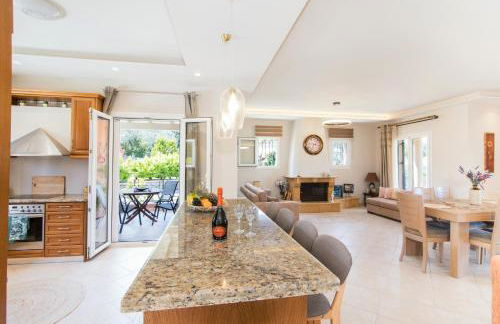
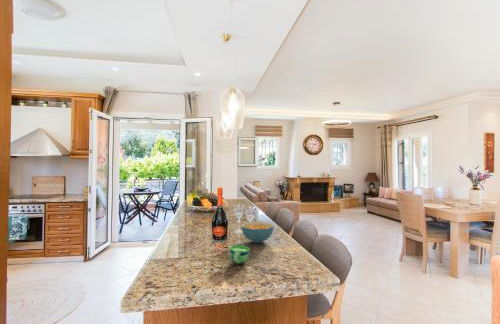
+ cereal bowl [241,221,275,244]
+ cup [229,244,250,265]
